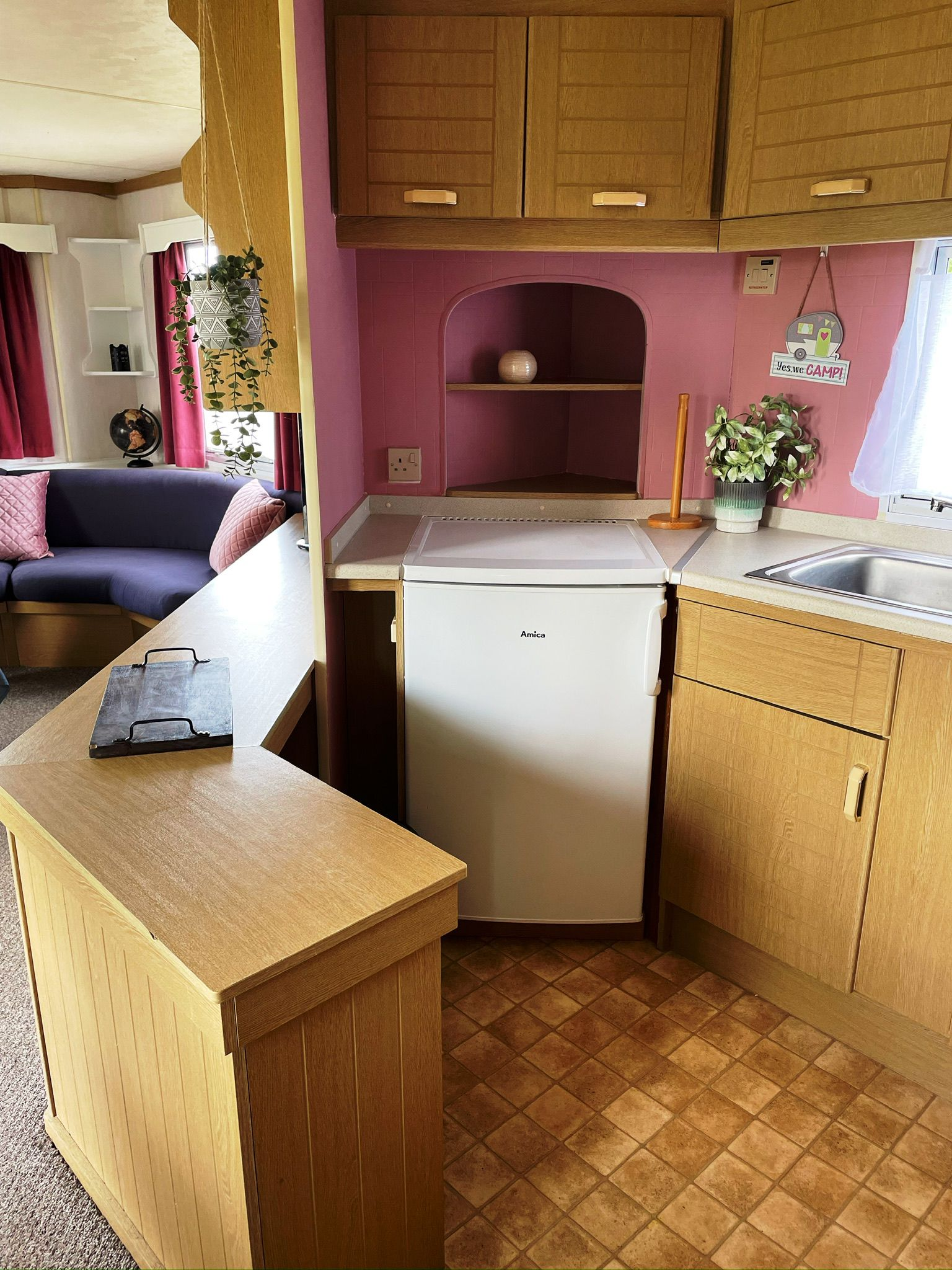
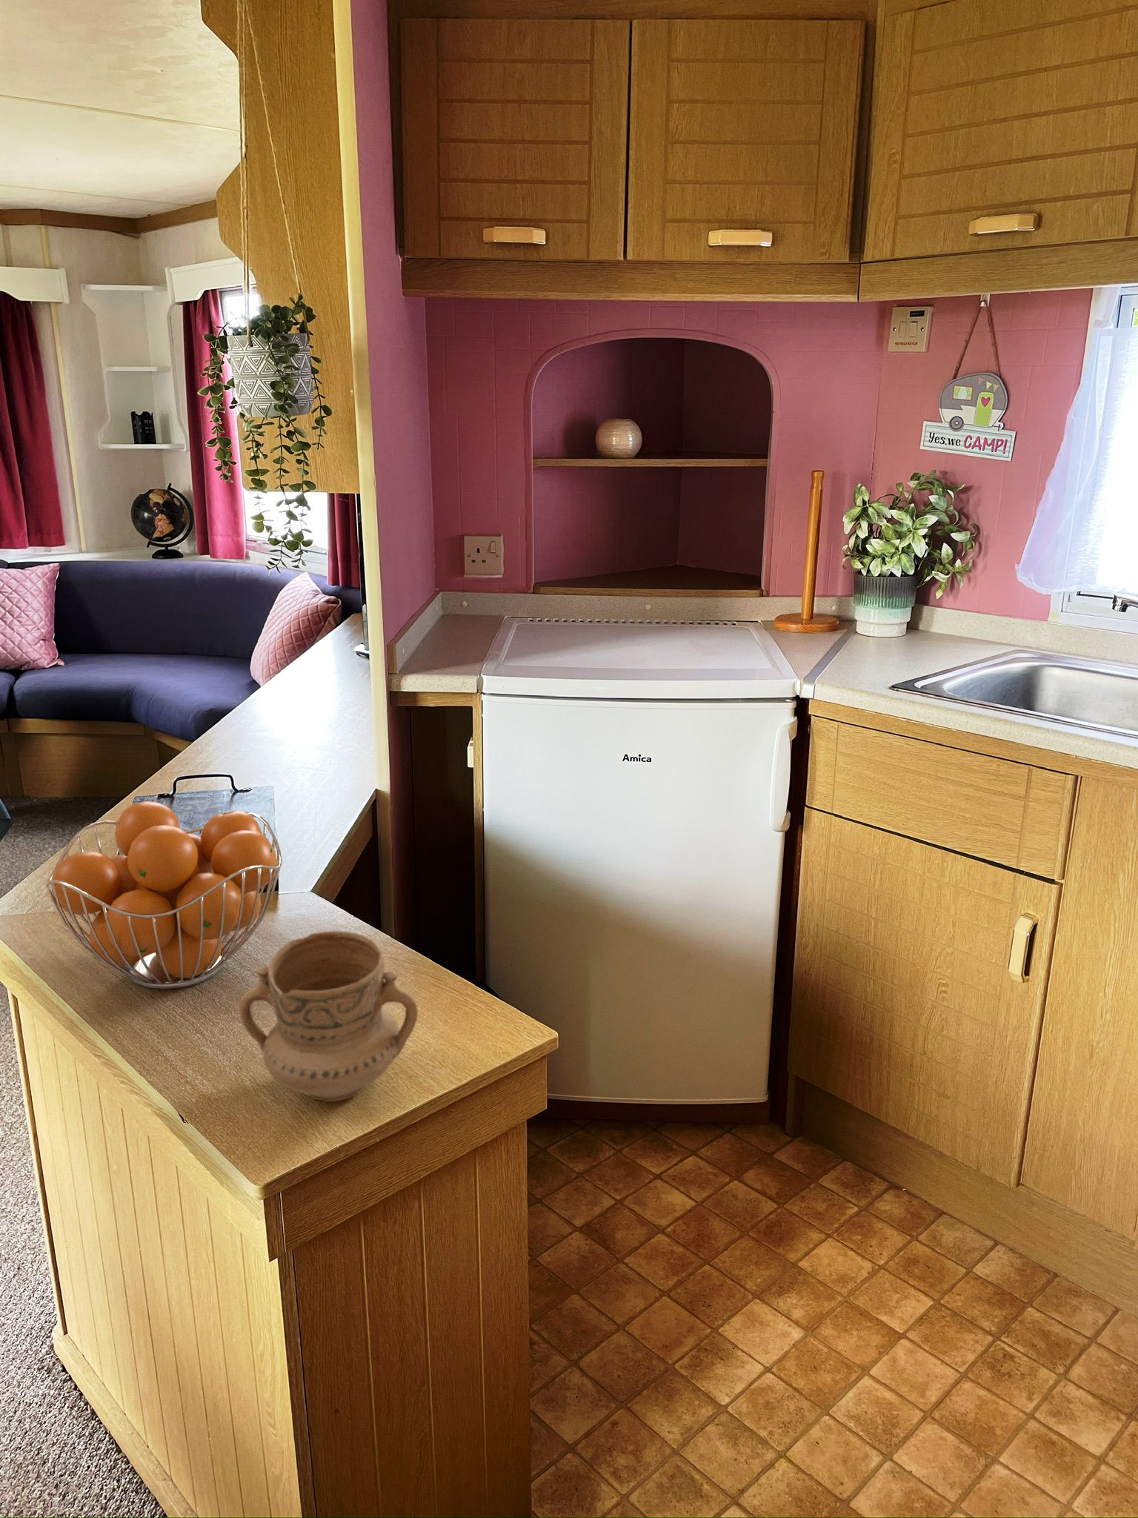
+ mug [239,930,418,1102]
+ fruit basket [44,801,282,990]
